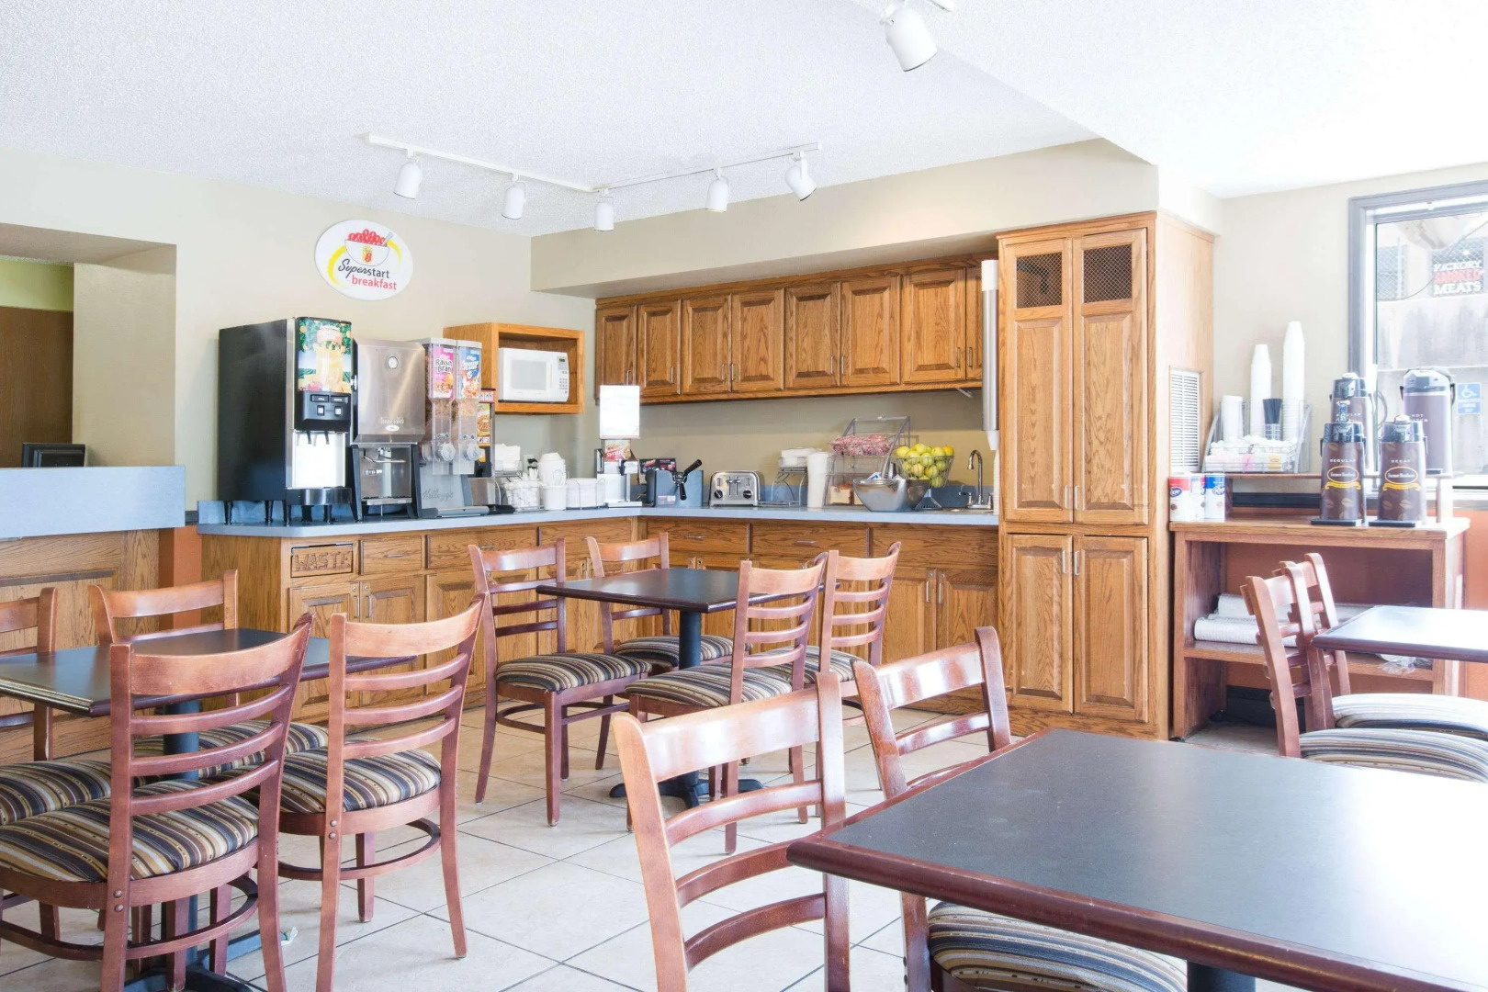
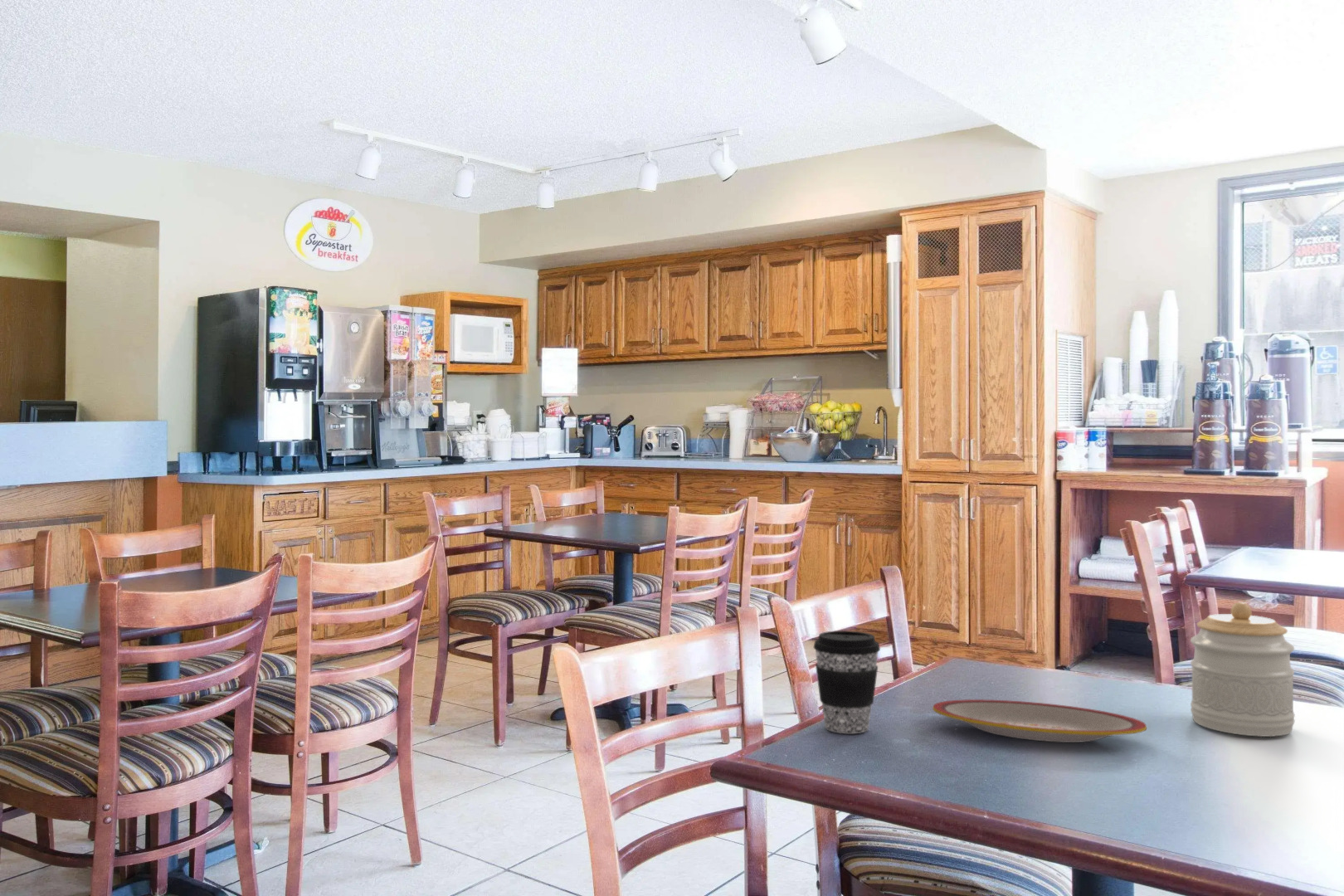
+ plate [932,699,1147,743]
+ jar [1190,601,1296,738]
+ coffee cup [813,630,881,734]
